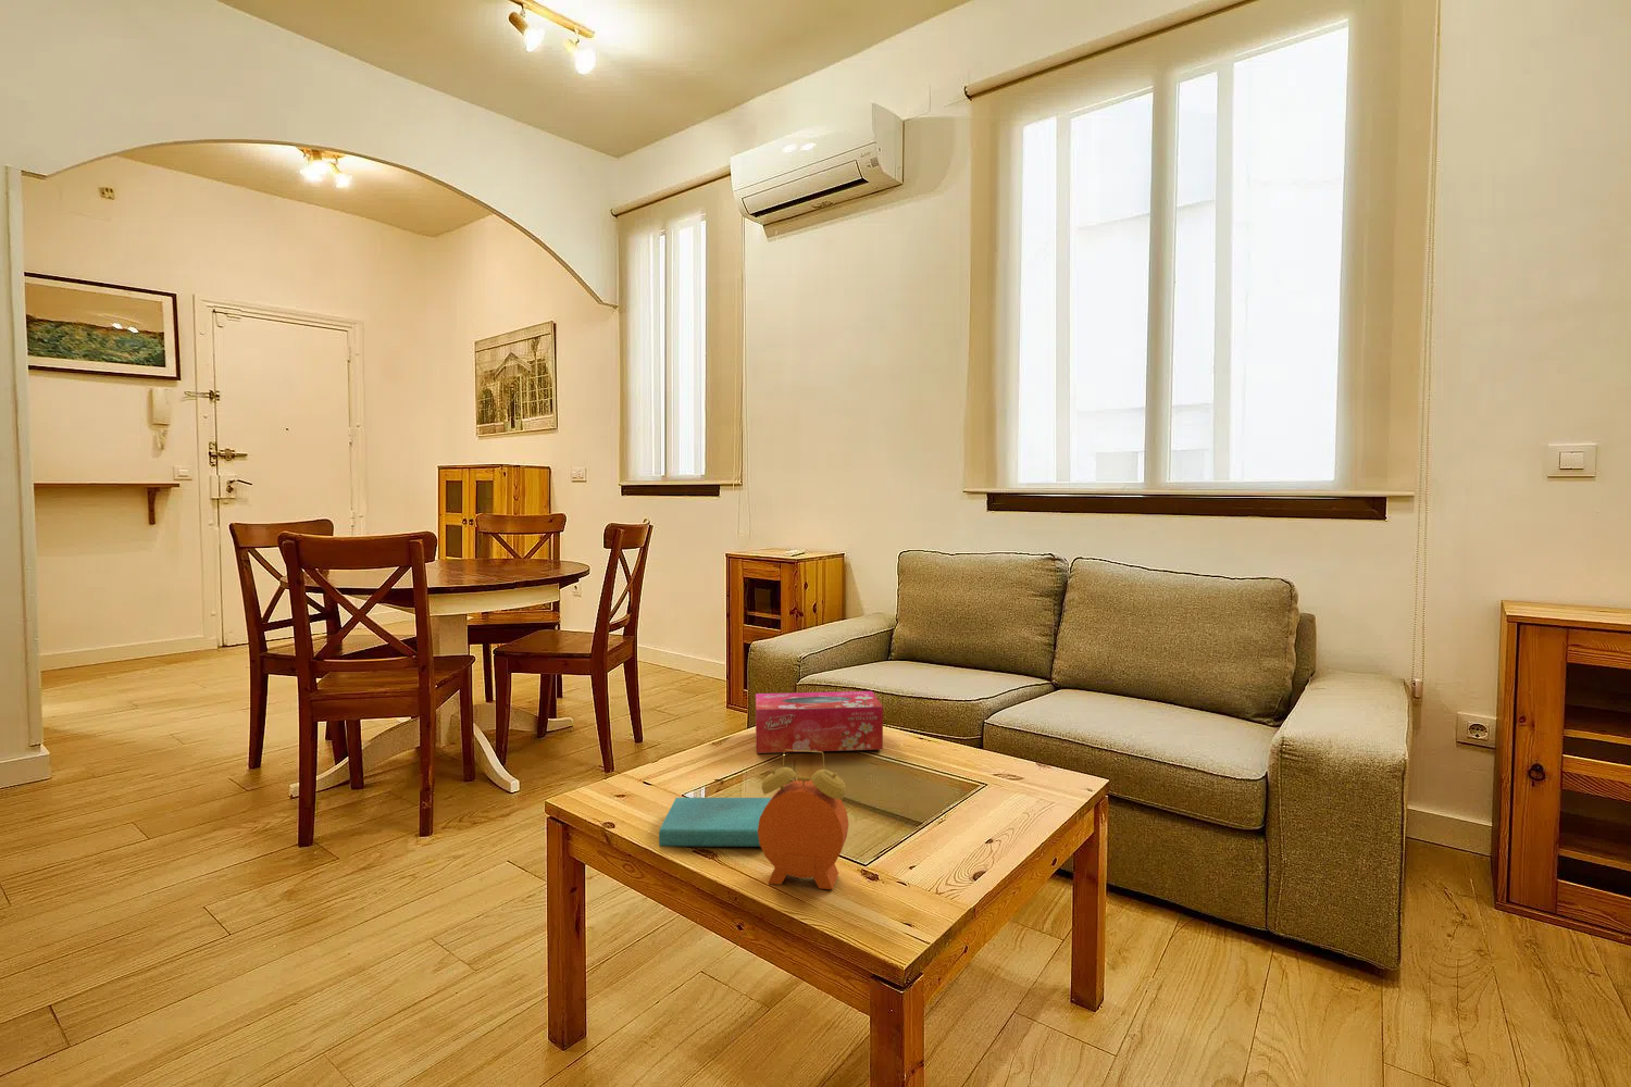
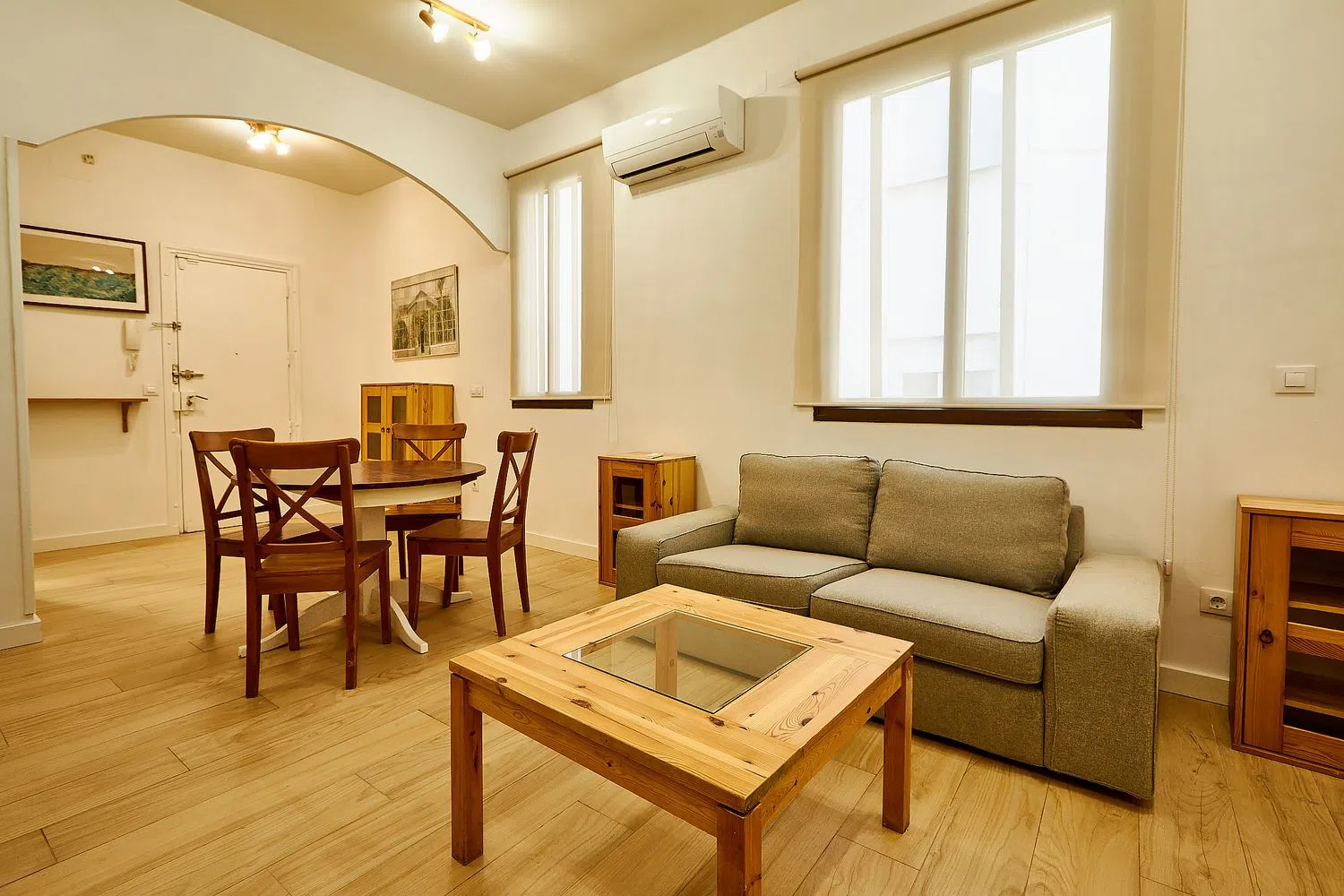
- book [658,797,772,848]
- alarm clock [758,750,849,890]
- tissue box [755,690,883,755]
